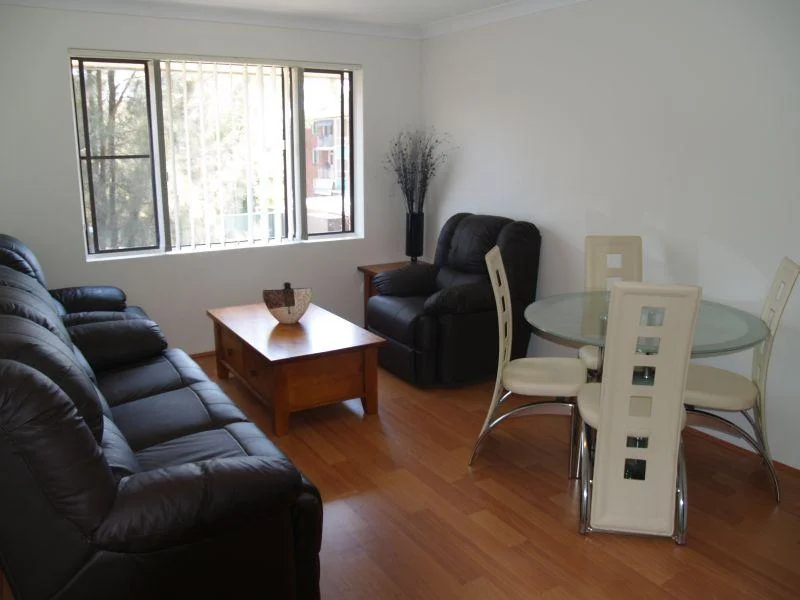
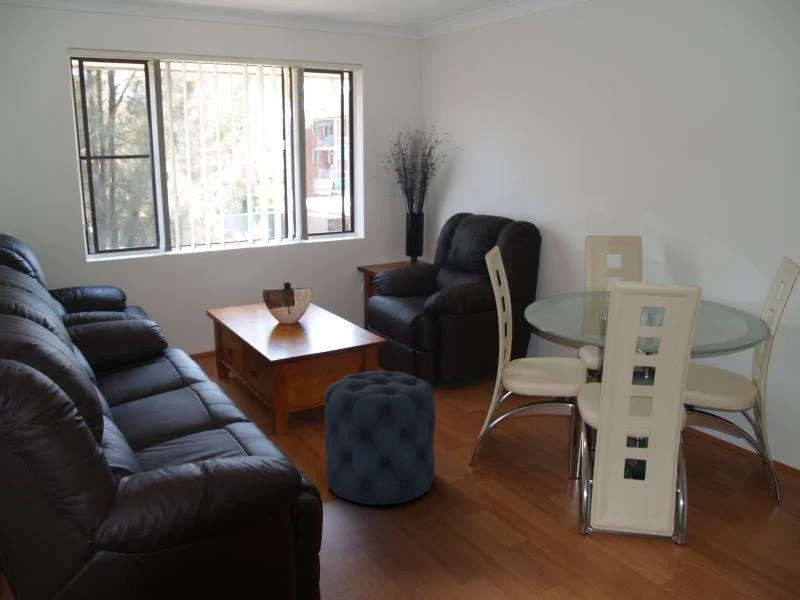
+ ottoman [323,370,437,506]
